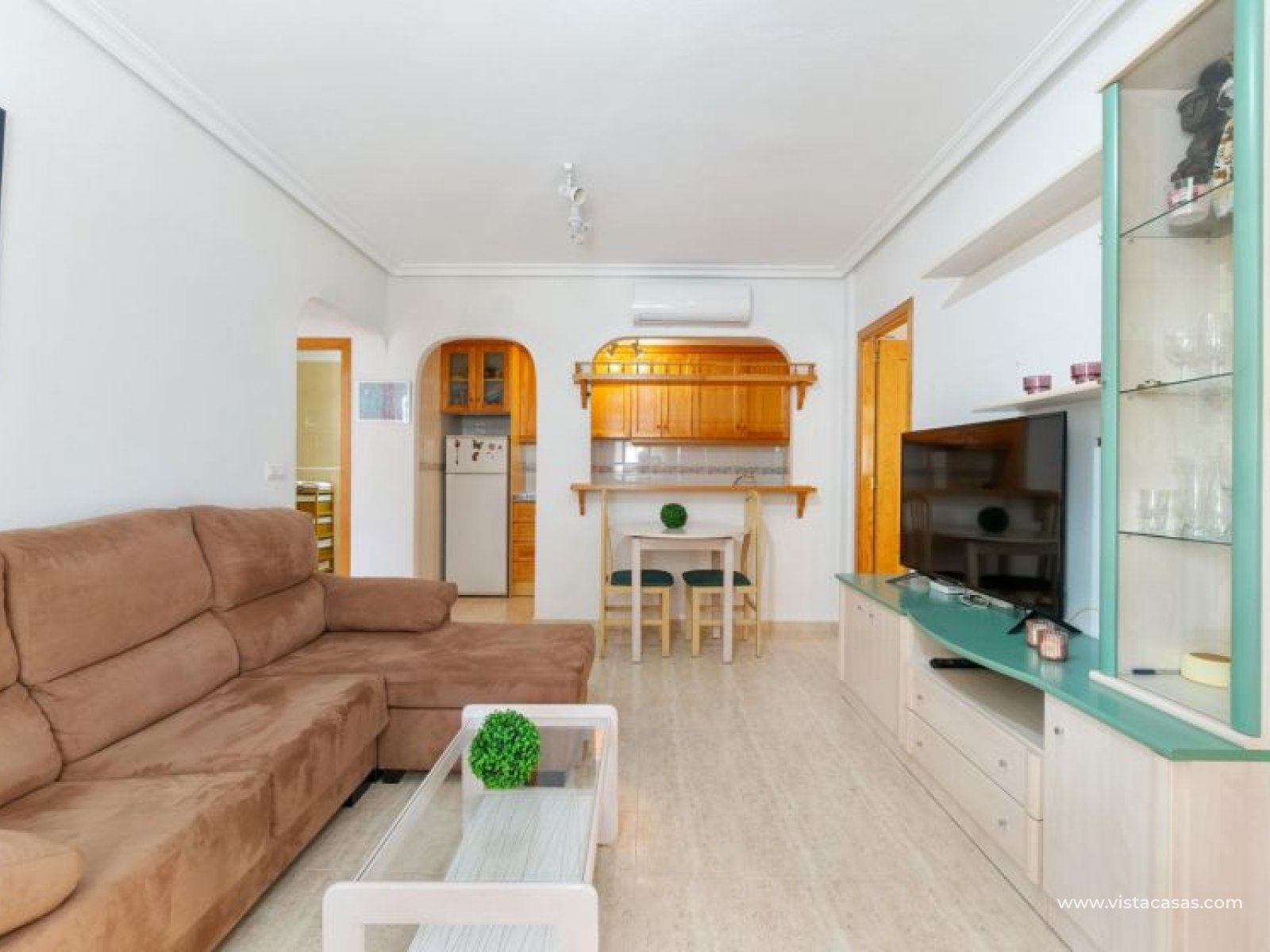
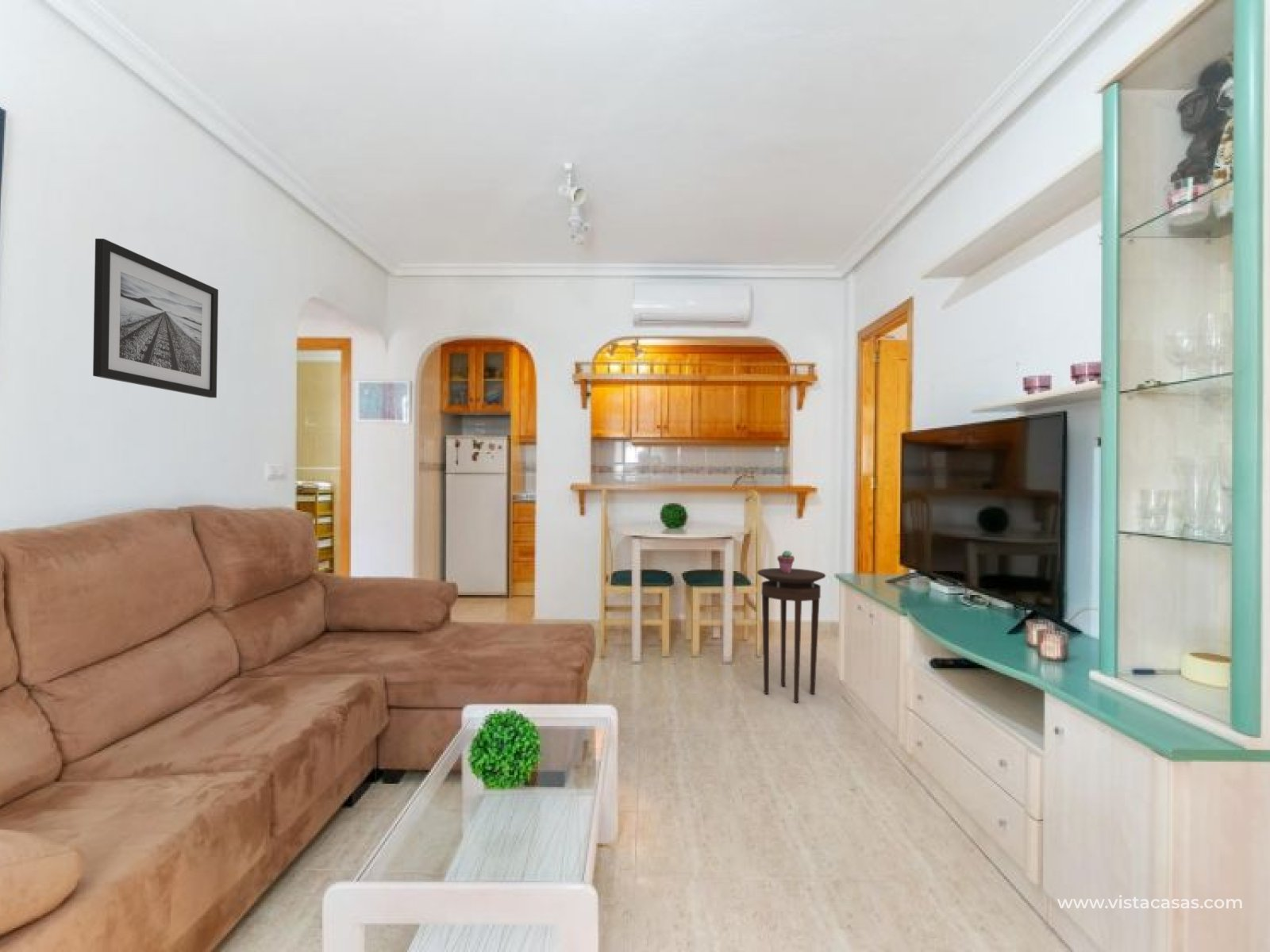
+ stool [756,567,826,704]
+ wall art [92,238,219,399]
+ potted succulent [776,550,795,573]
